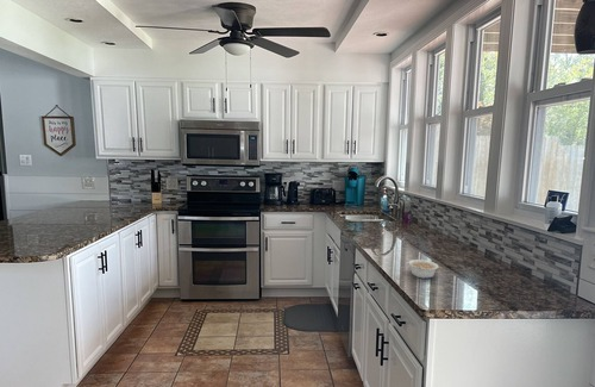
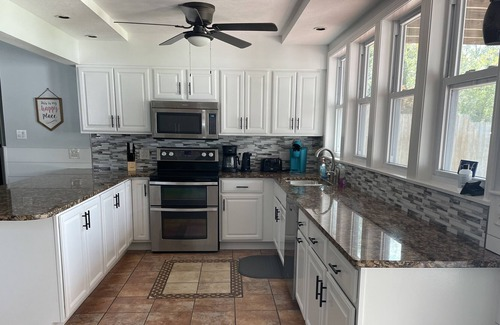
- legume [407,258,439,280]
